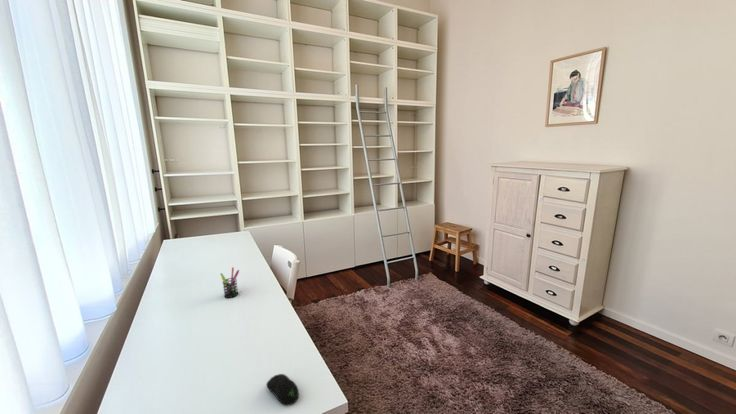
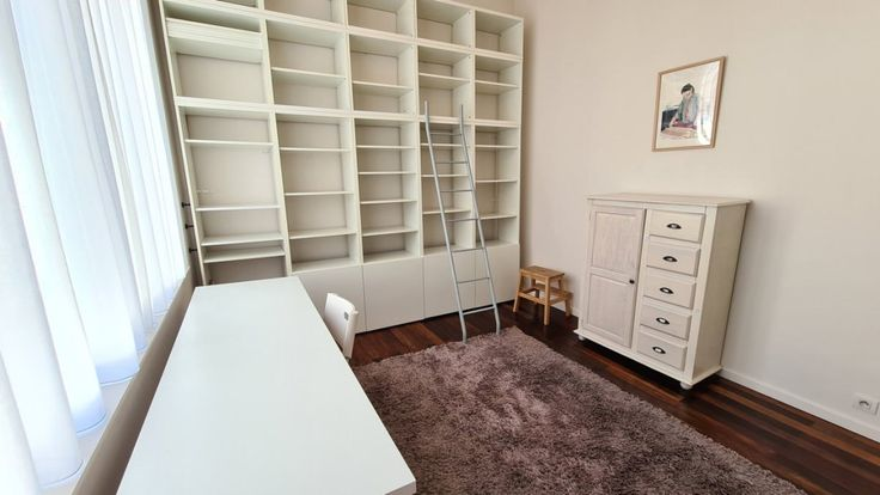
- pen holder [220,266,240,299]
- computer mouse [265,373,300,407]
